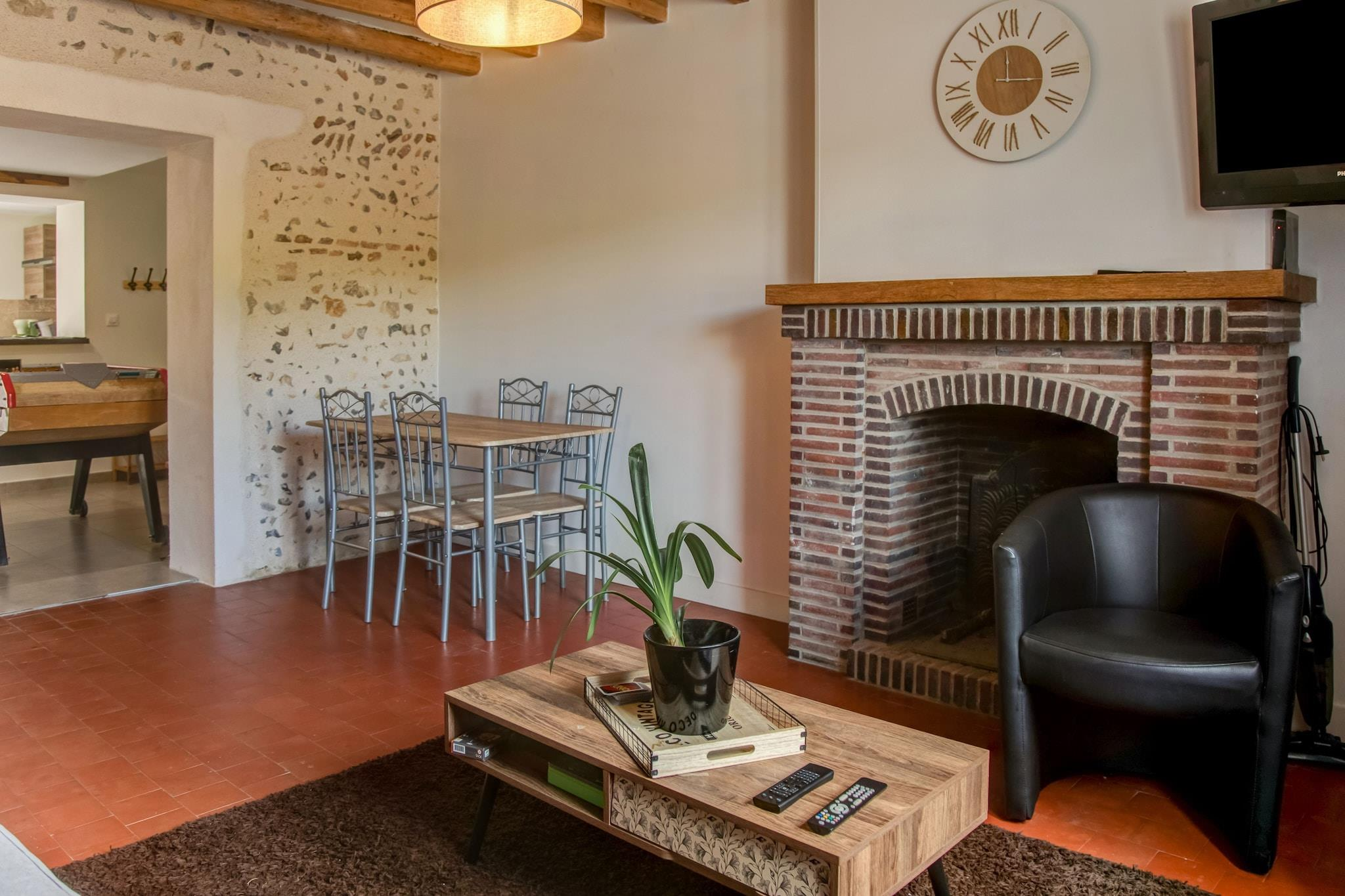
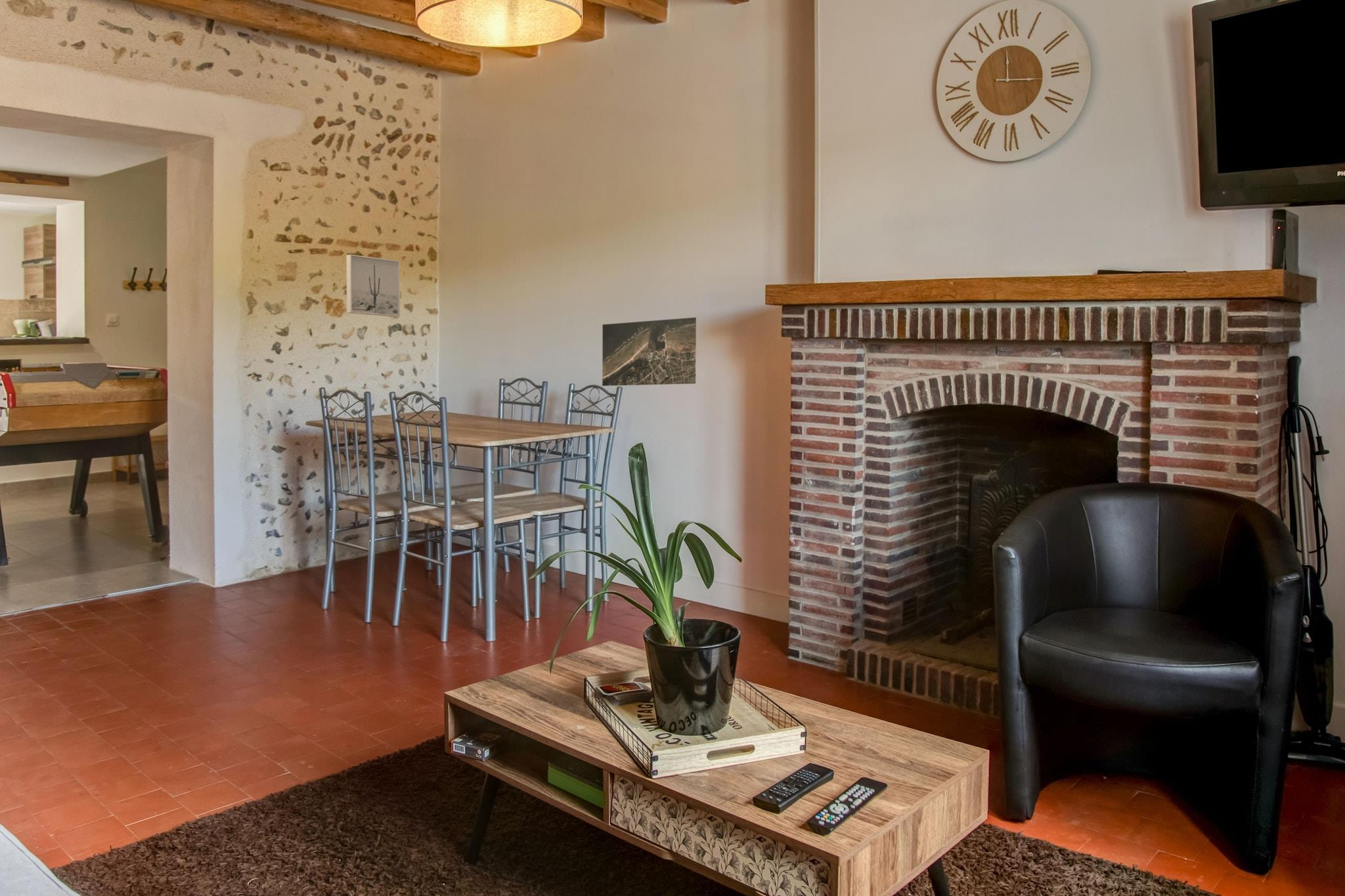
+ terrain map [602,316,697,387]
+ wall art [345,254,401,318]
